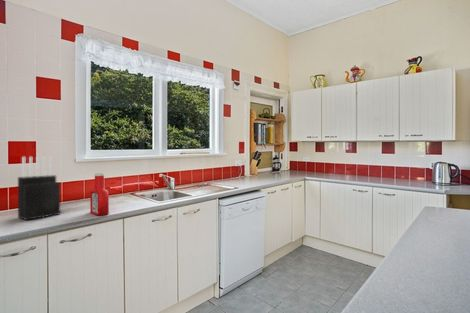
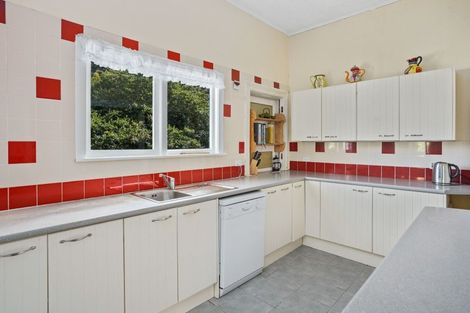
- knife block [17,156,61,221]
- soap bottle [89,172,110,216]
